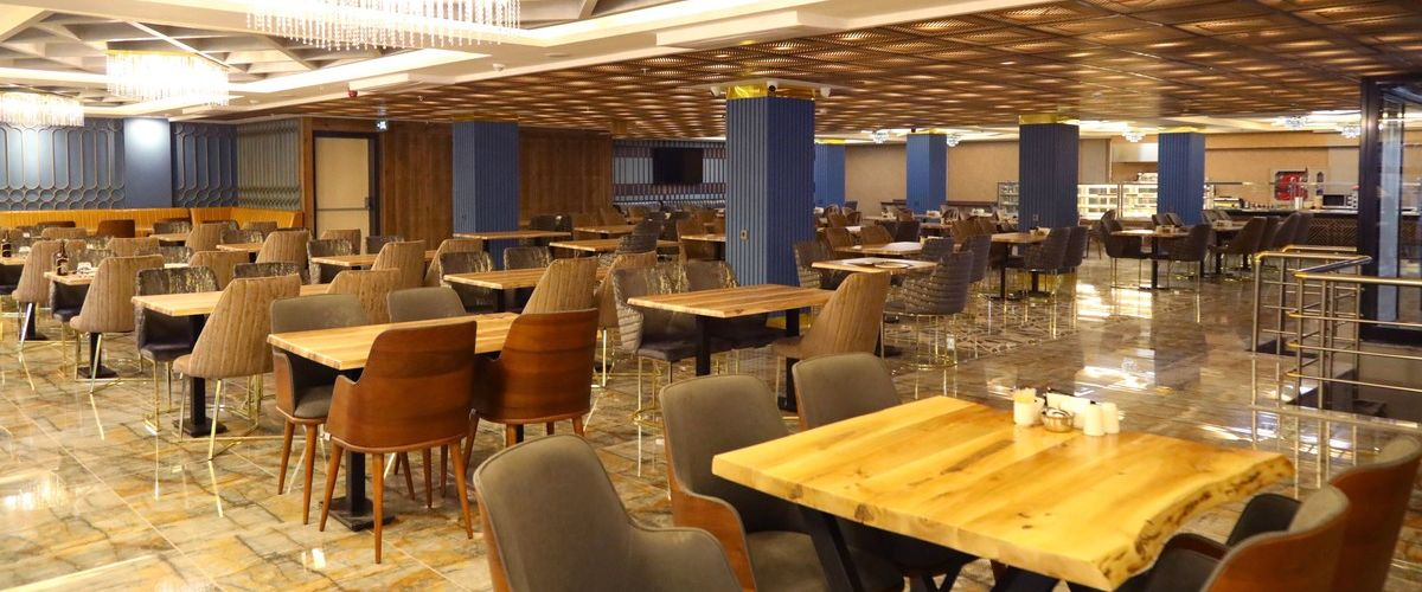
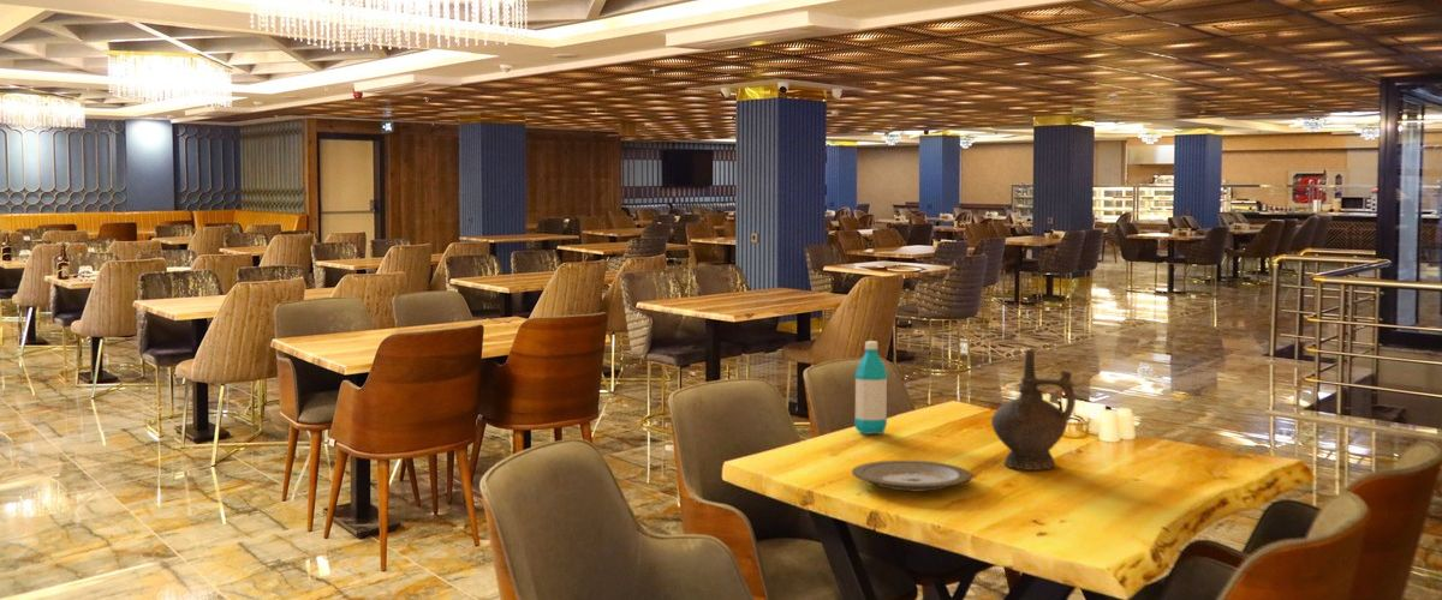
+ water bottle [853,340,888,436]
+ ceremonial vessel [990,349,1077,472]
+ plate [851,460,973,493]
